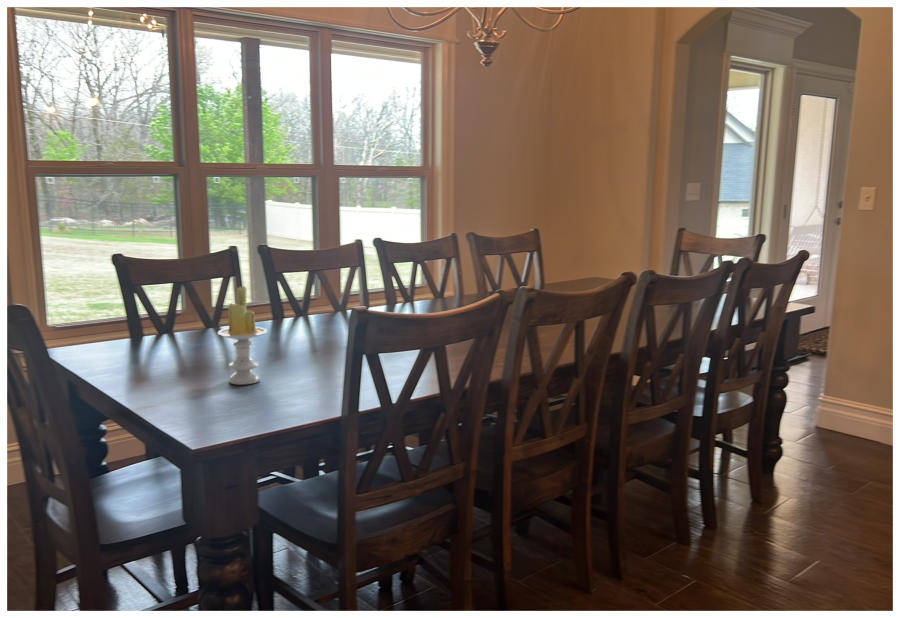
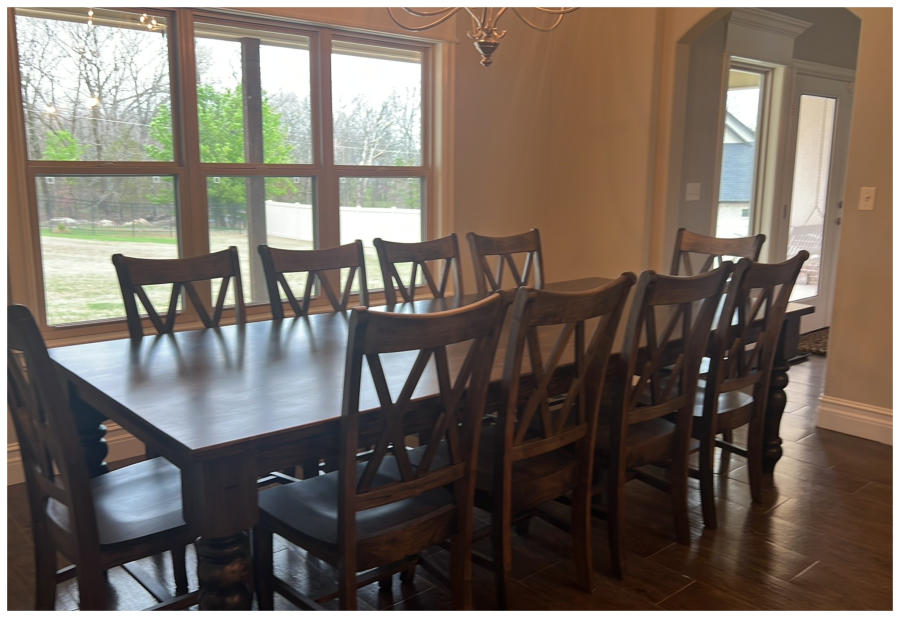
- candle [217,286,268,386]
